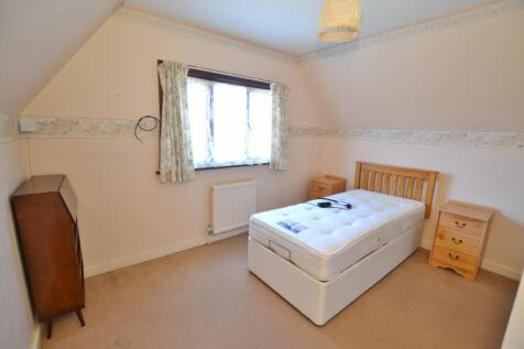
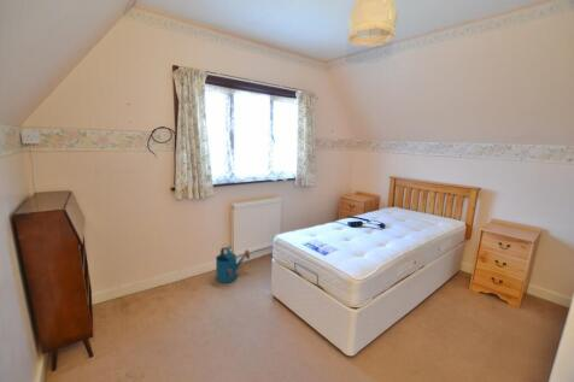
+ watering can [215,246,251,284]
